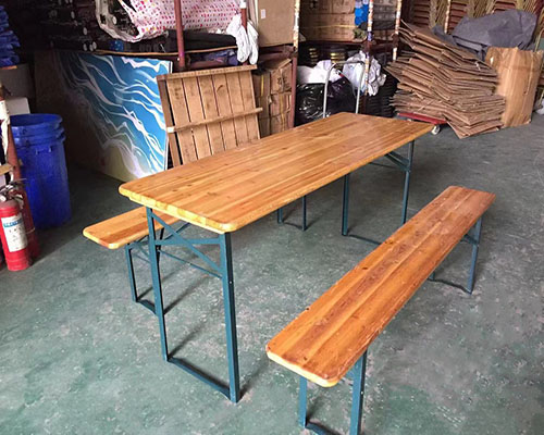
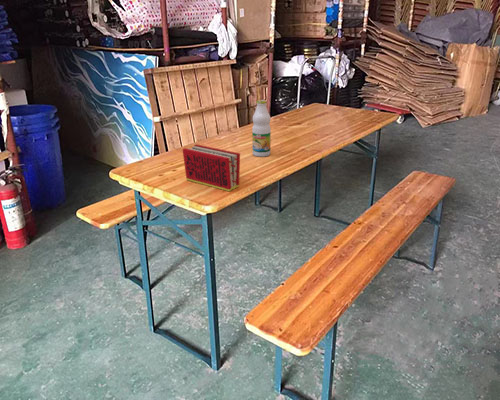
+ bottle [251,99,272,158]
+ book [181,143,241,192]
